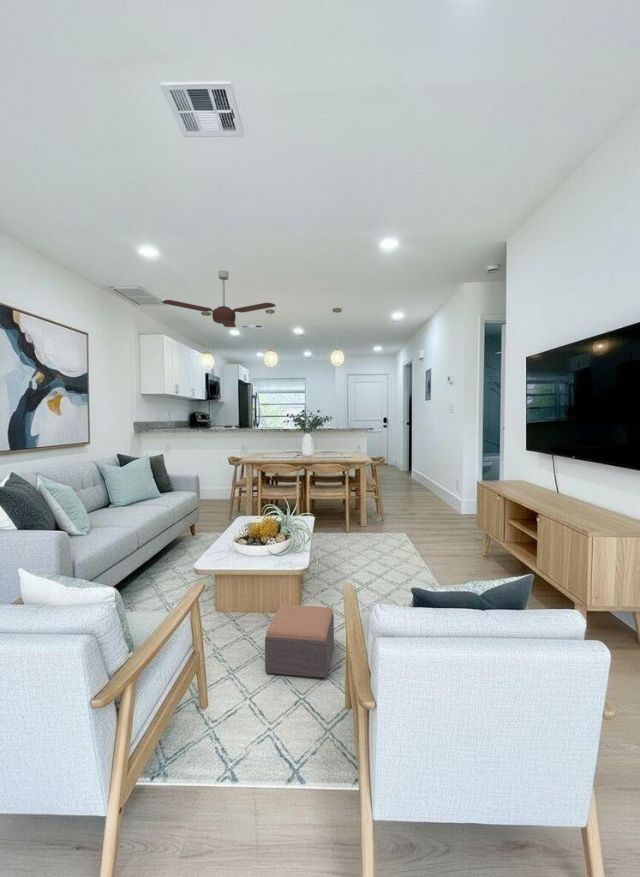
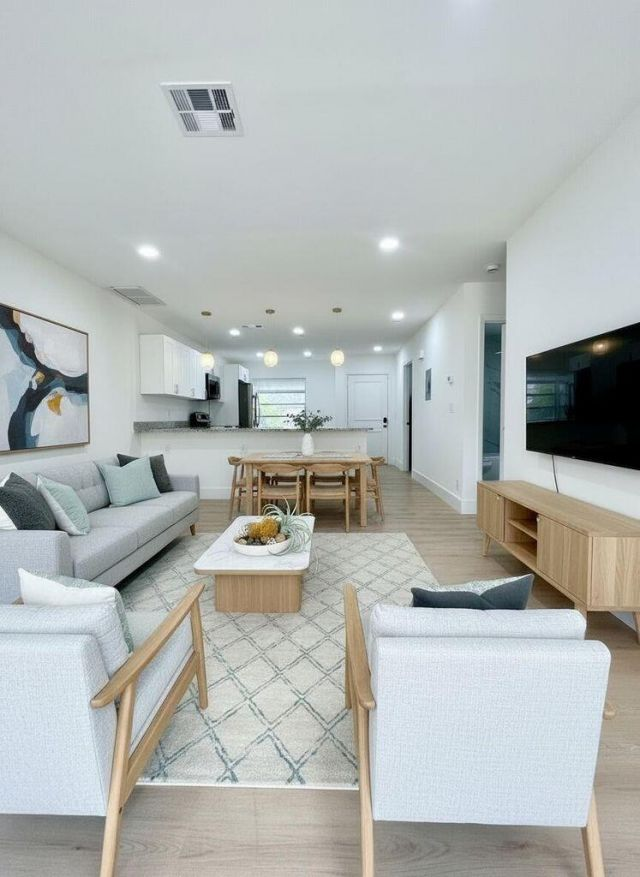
- footstool [264,604,335,679]
- ceiling fan [161,269,277,328]
